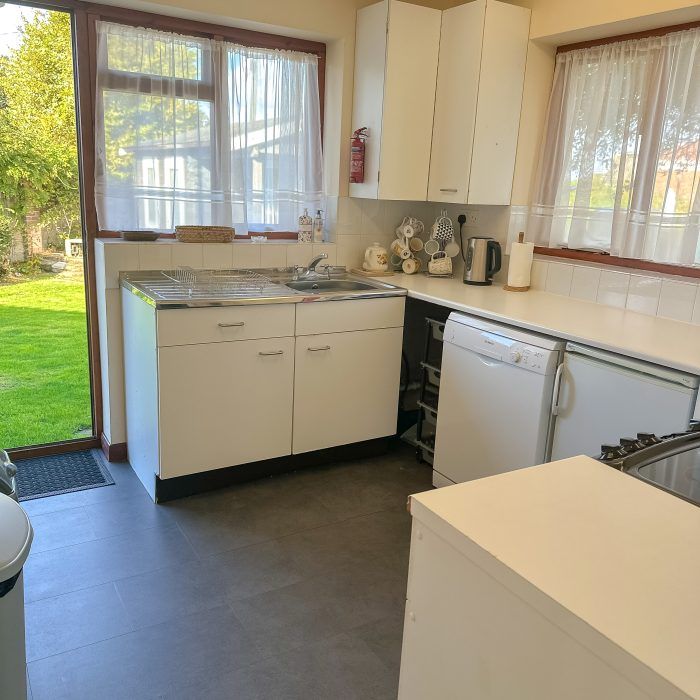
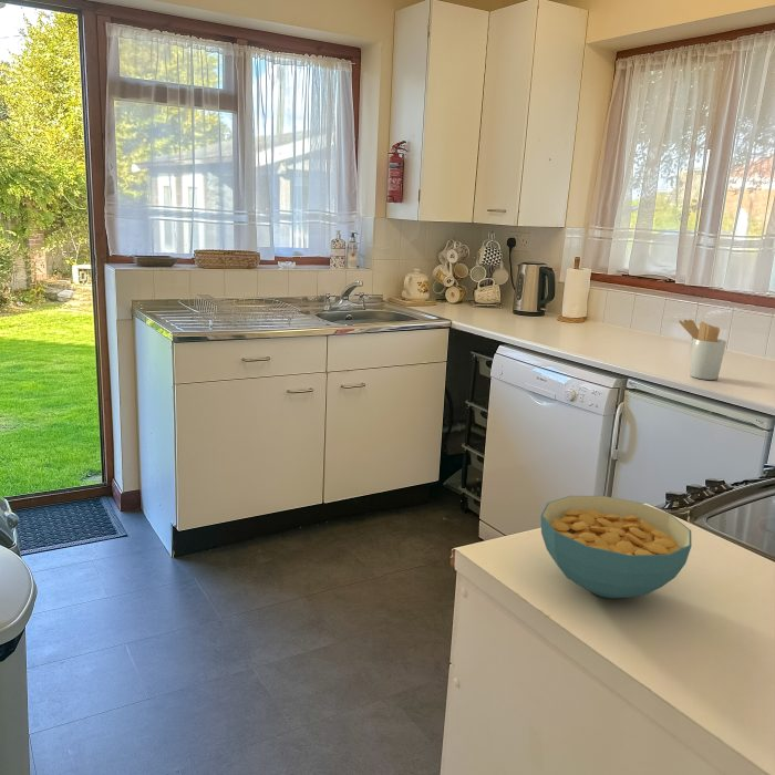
+ utensil holder [678,319,727,381]
+ cereal bowl [540,495,693,599]
